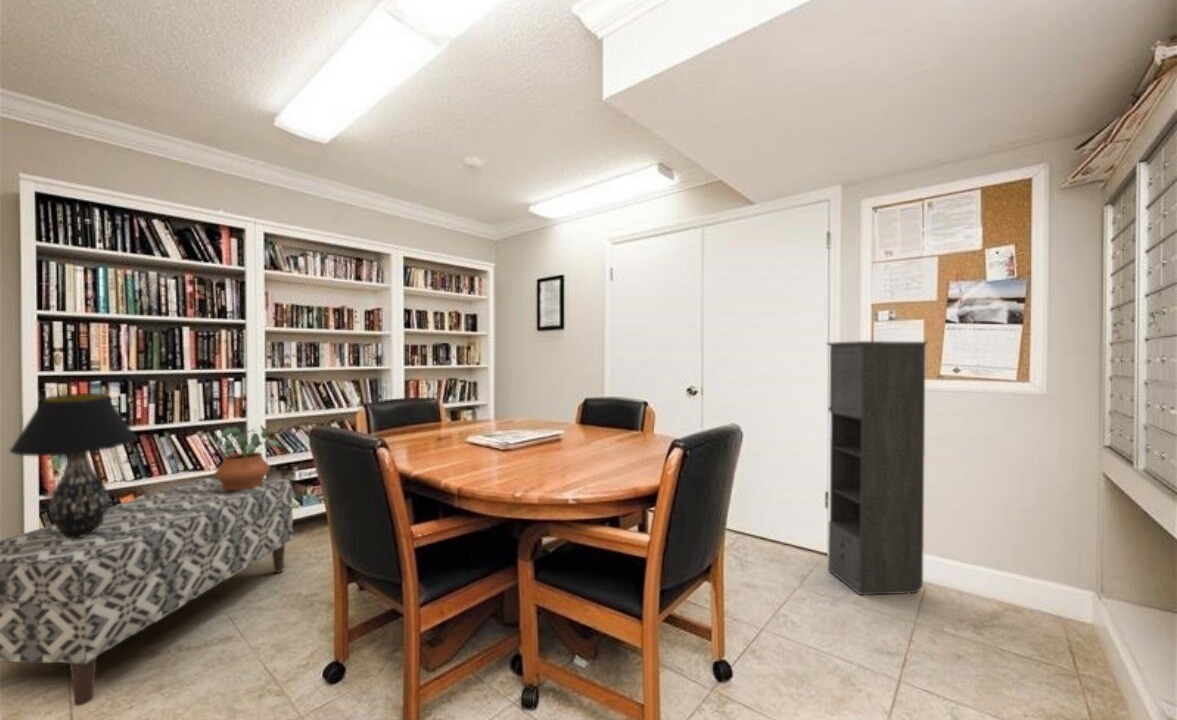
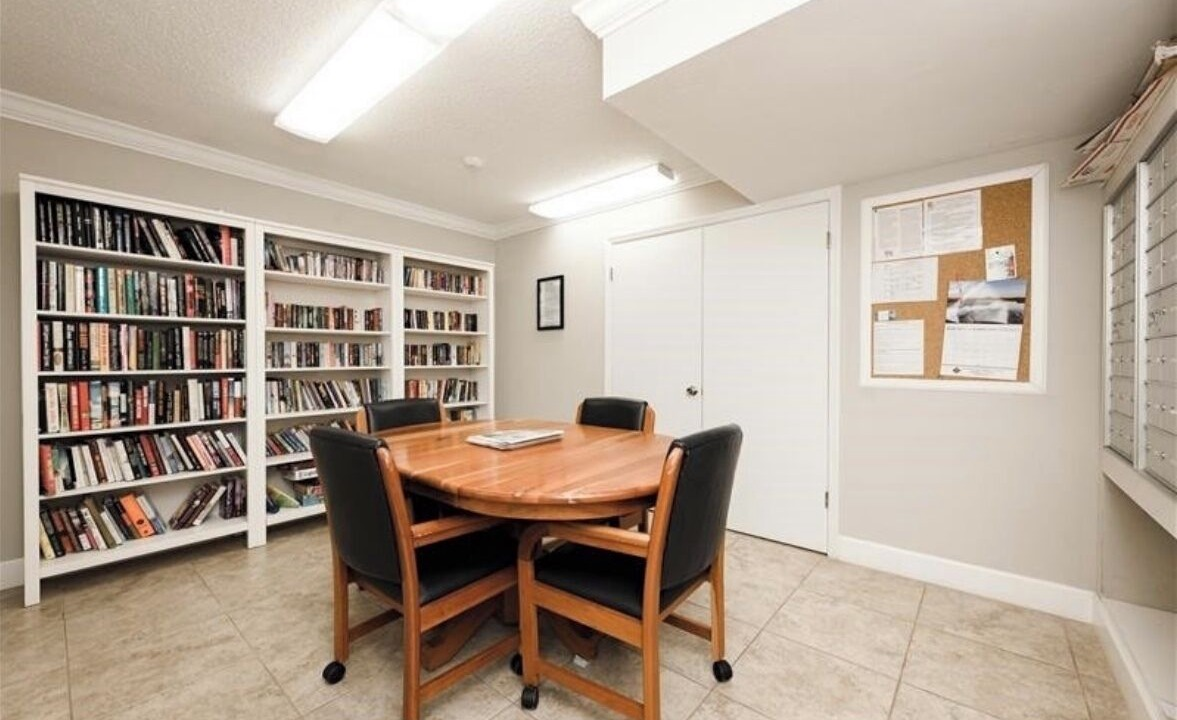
- storage cabinet [825,340,929,596]
- bench [0,477,294,707]
- table lamp [9,392,138,538]
- potted plant [213,424,283,490]
